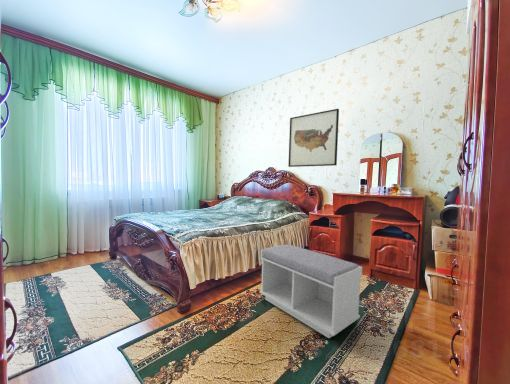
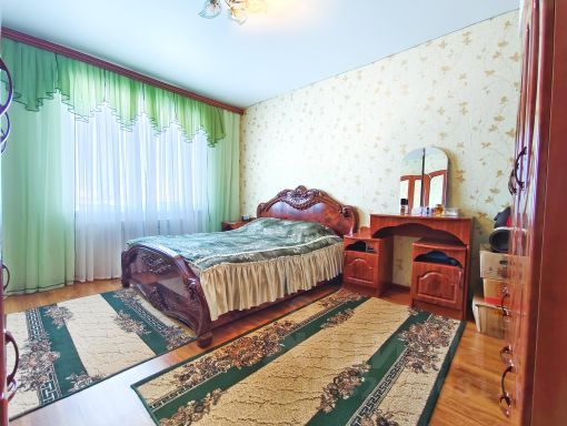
- bench [259,243,363,339]
- wall art [287,108,340,168]
